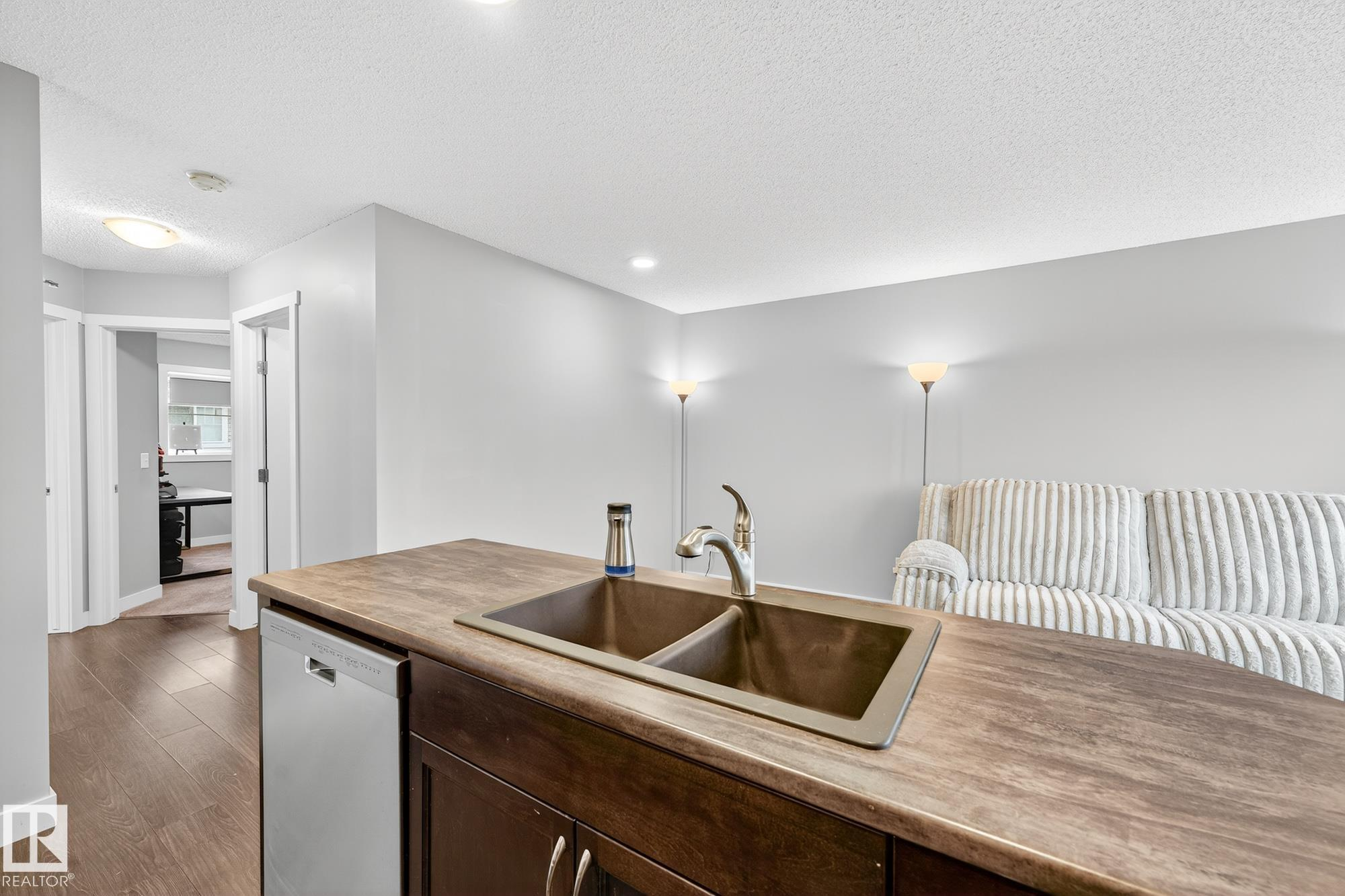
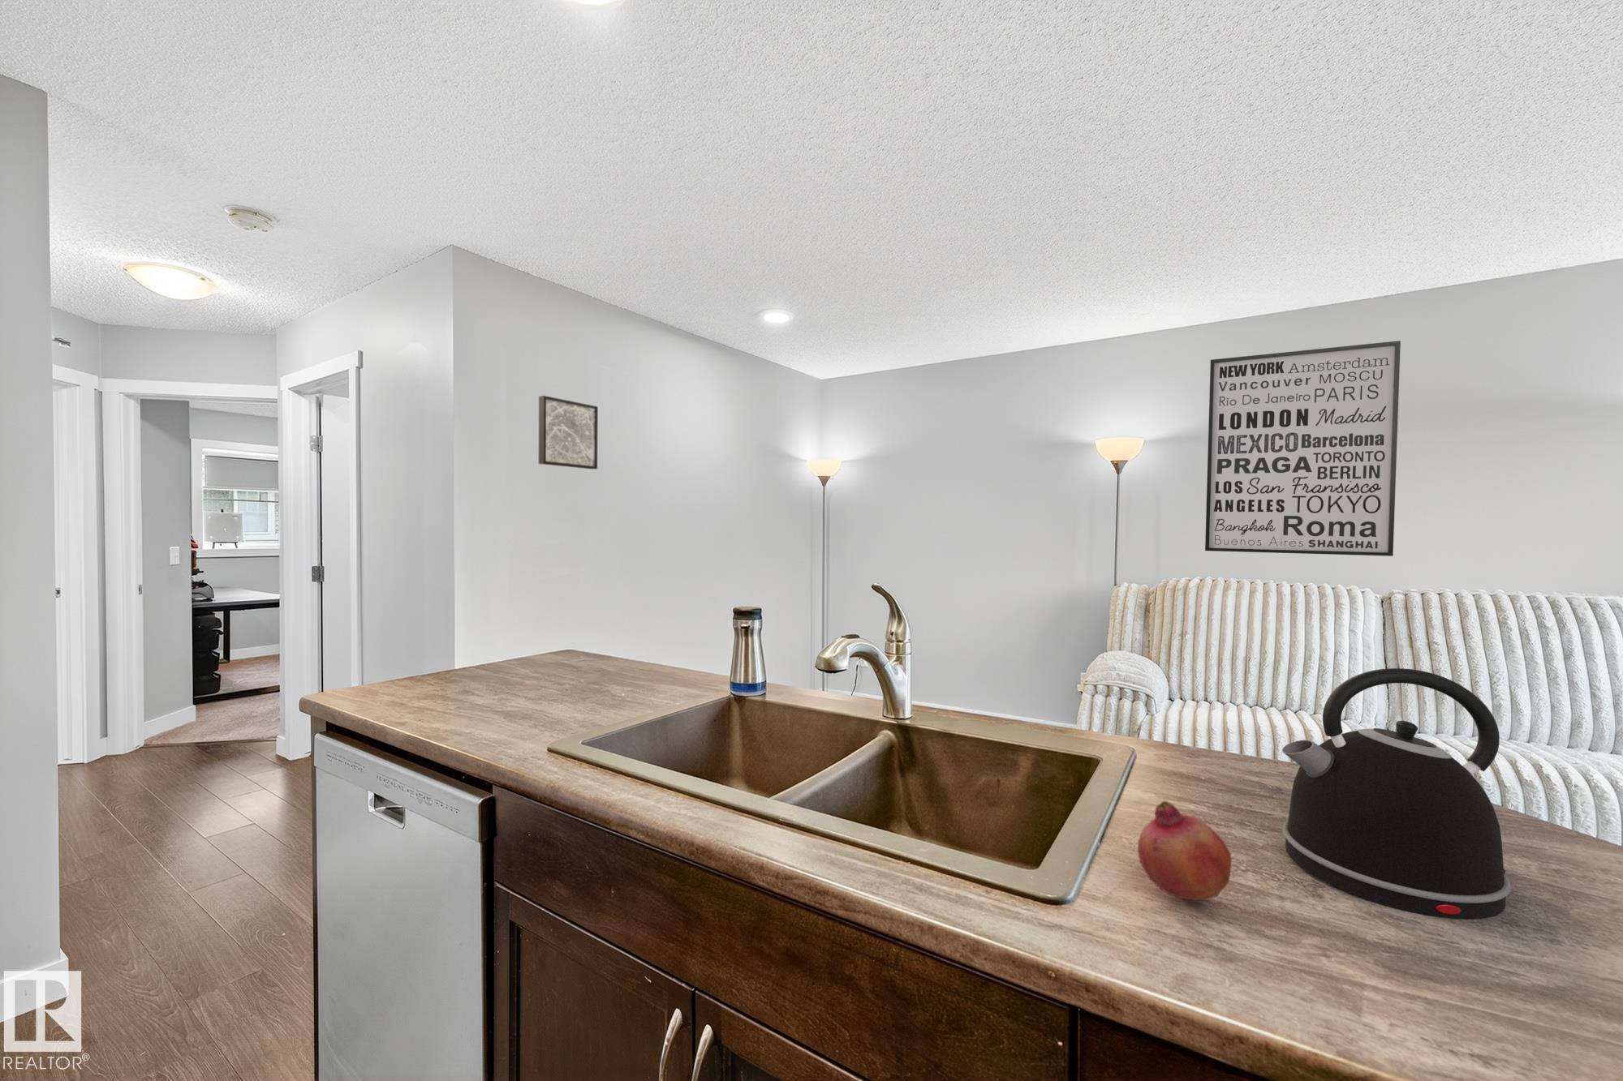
+ fruit [1137,800,1233,901]
+ wall art [1204,340,1401,557]
+ kettle [1282,667,1512,921]
+ wall art [538,395,599,469]
